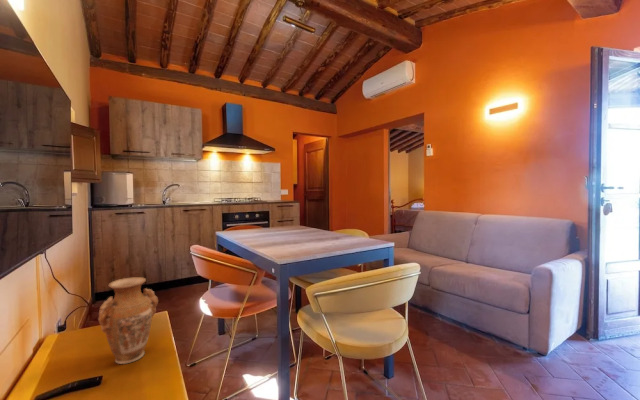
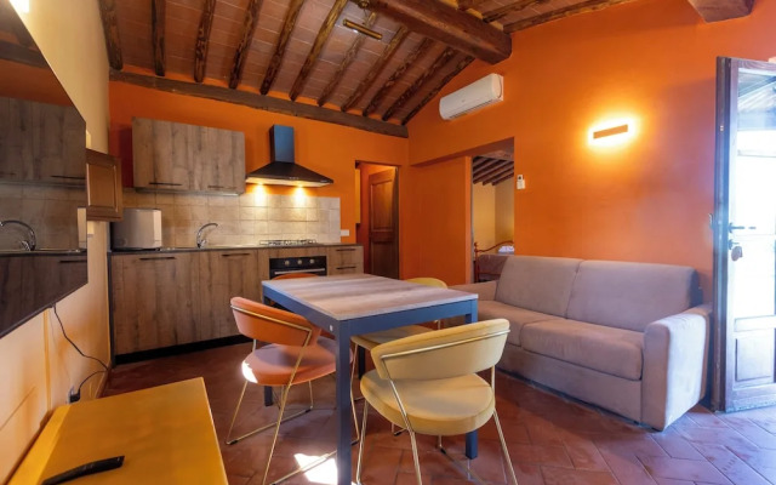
- vase [97,276,159,365]
